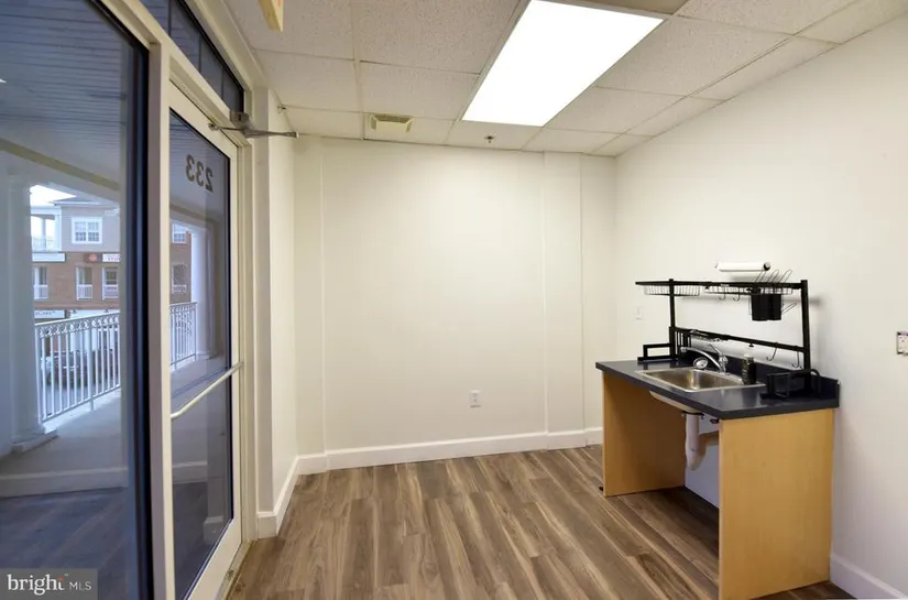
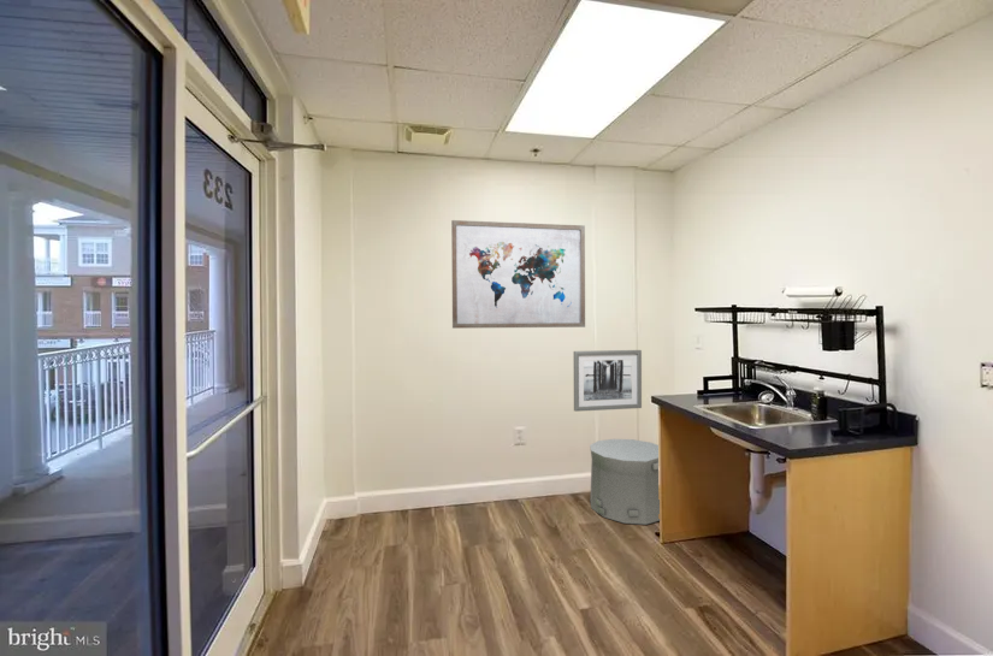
+ wall art [450,219,586,330]
+ wall art [573,349,643,413]
+ trash can [589,438,661,526]
